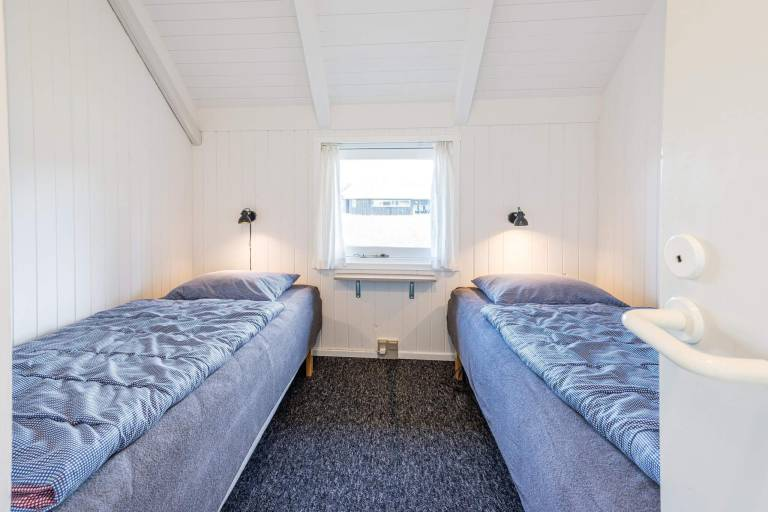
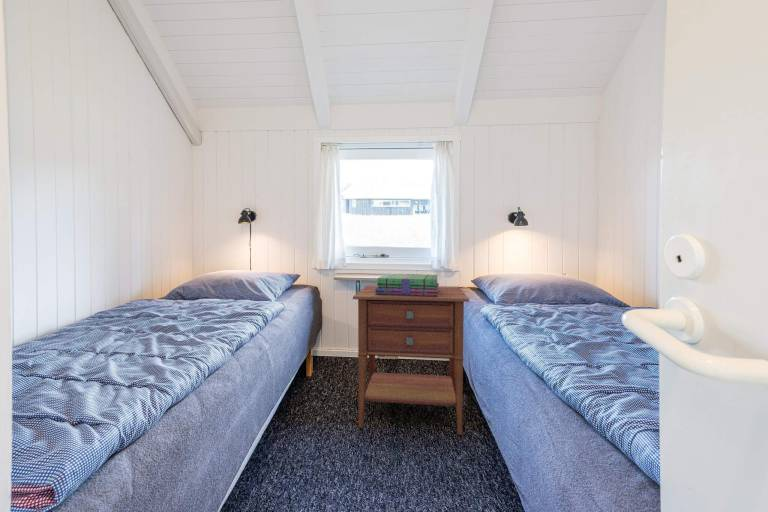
+ nightstand [352,284,470,436]
+ stack of books [375,273,440,297]
